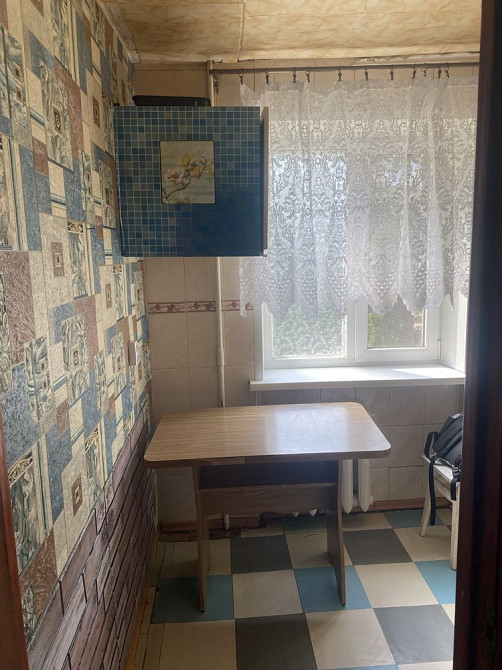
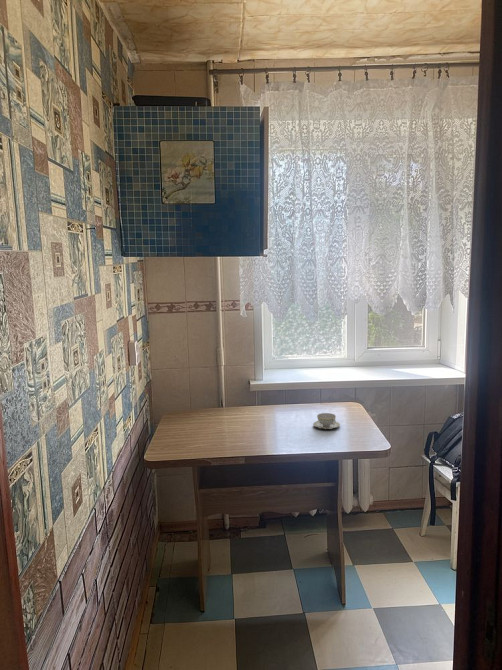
+ chinaware [312,412,341,430]
